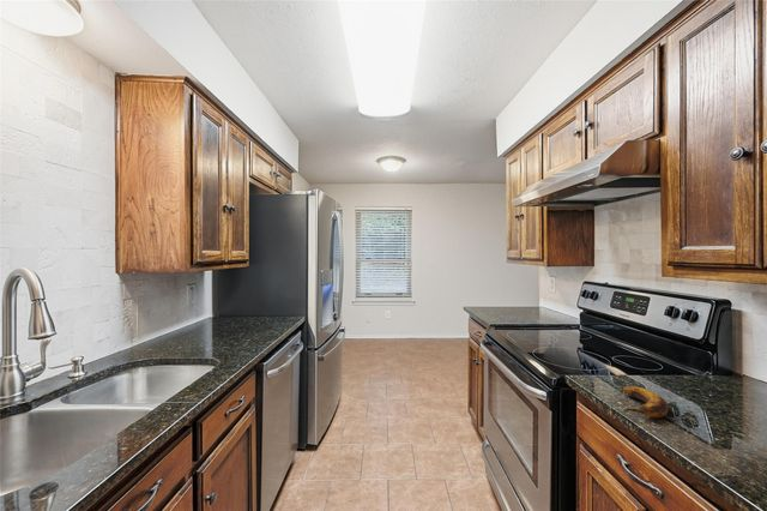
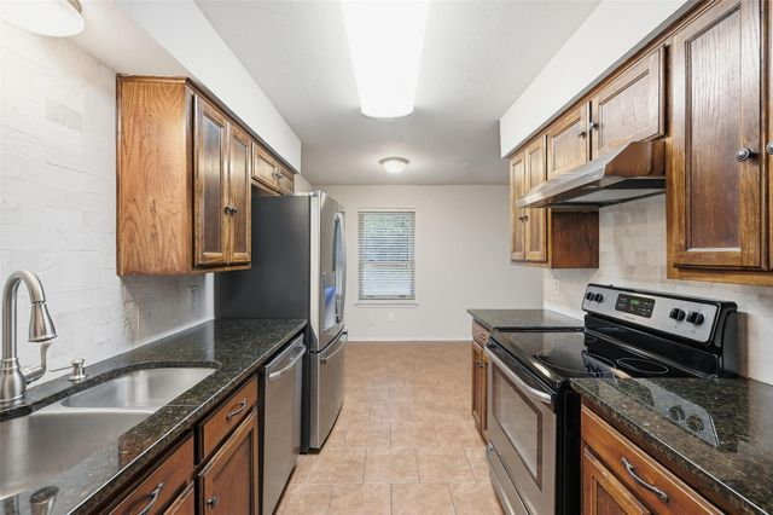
- banana [620,385,670,419]
